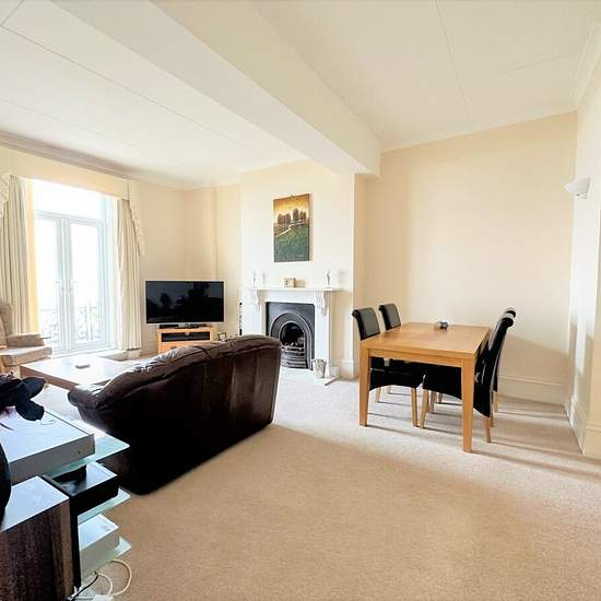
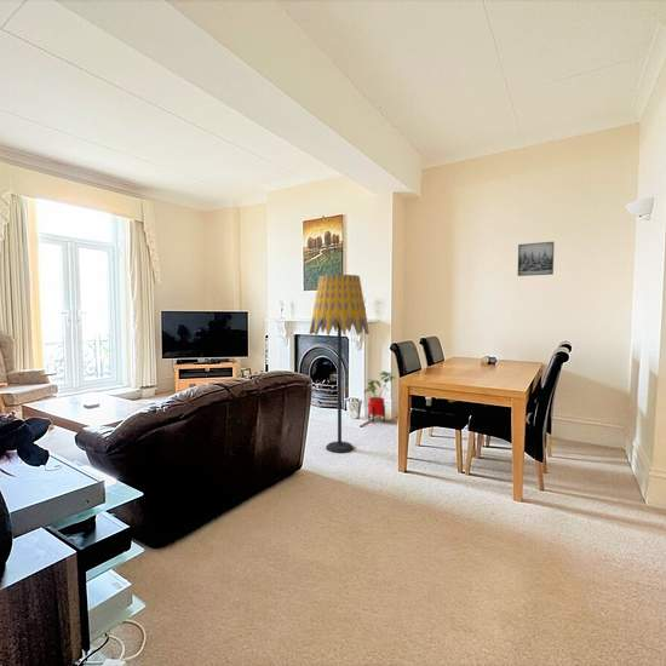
+ wall art [517,241,556,277]
+ floor lamp [308,274,371,454]
+ house plant [363,371,397,425]
